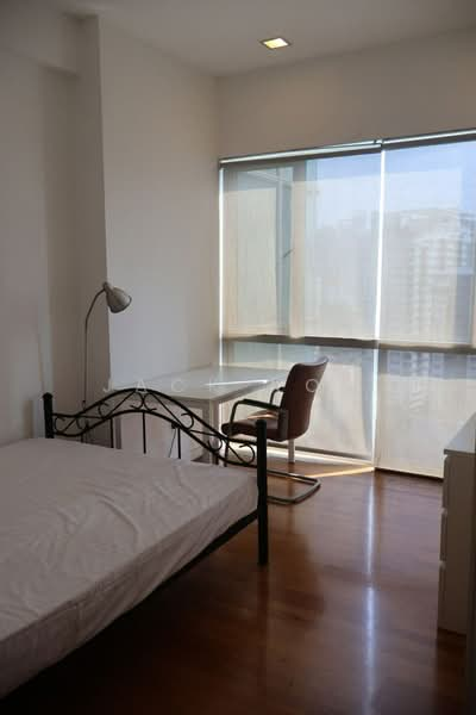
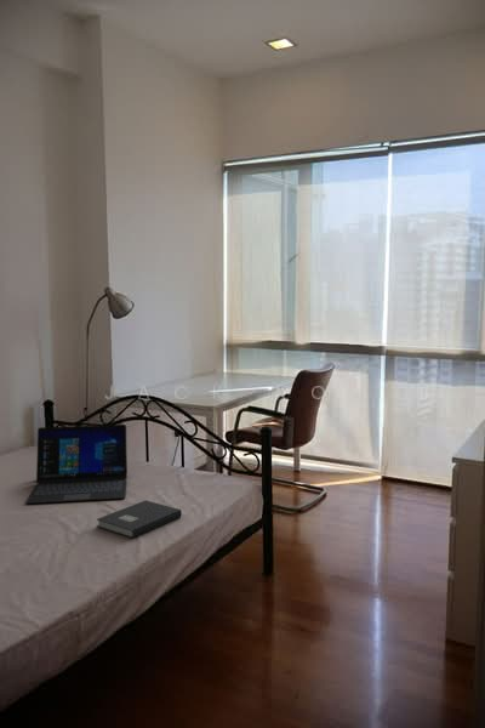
+ book [96,499,183,540]
+ laptop [24,423,129,505]
